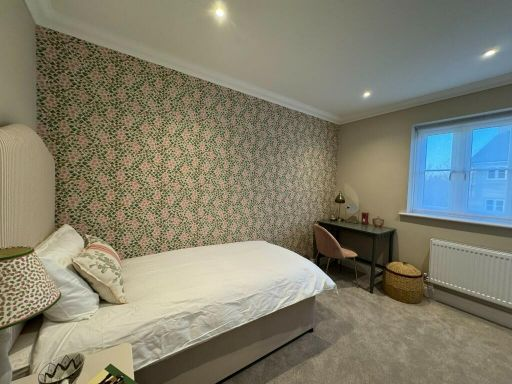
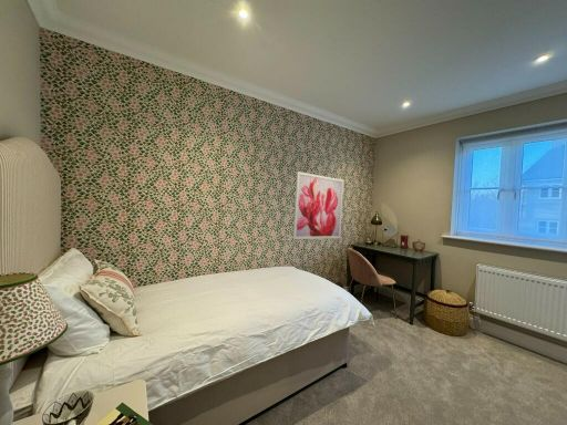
+ wall art [291,170,344,240]
